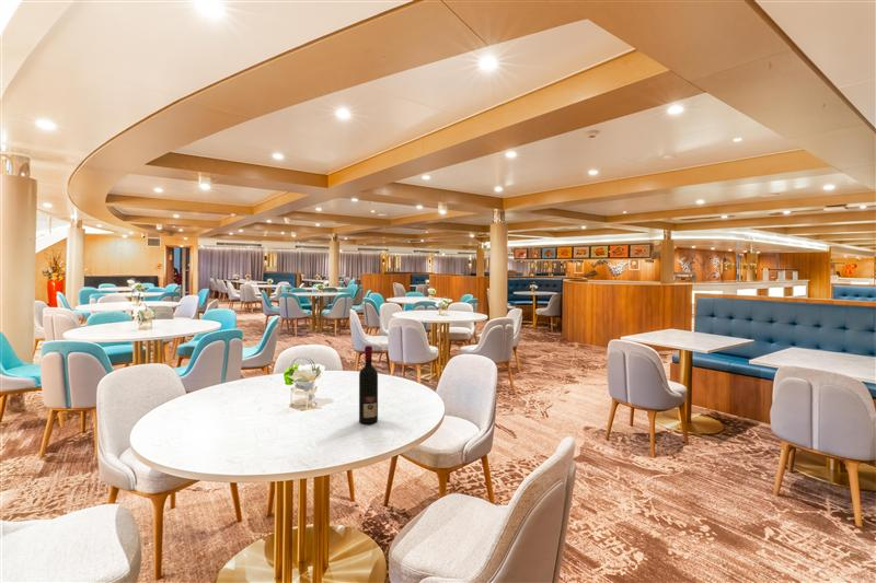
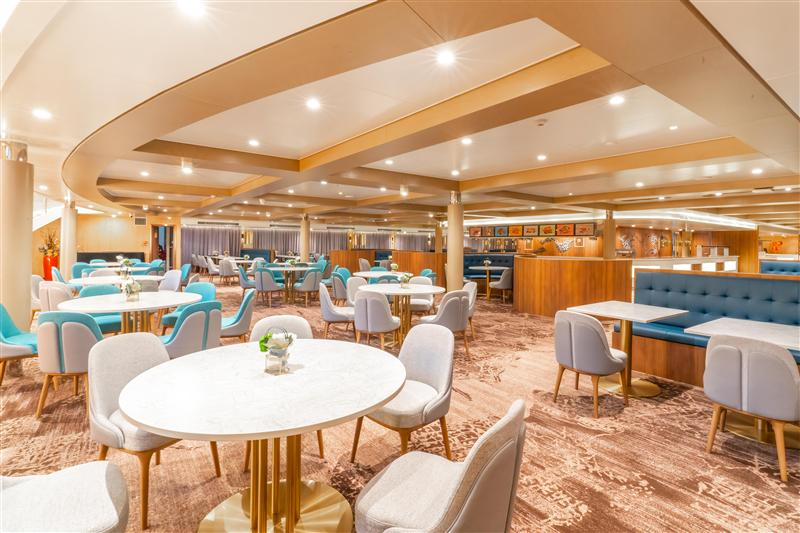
- alcohol [358,345,379,424]
